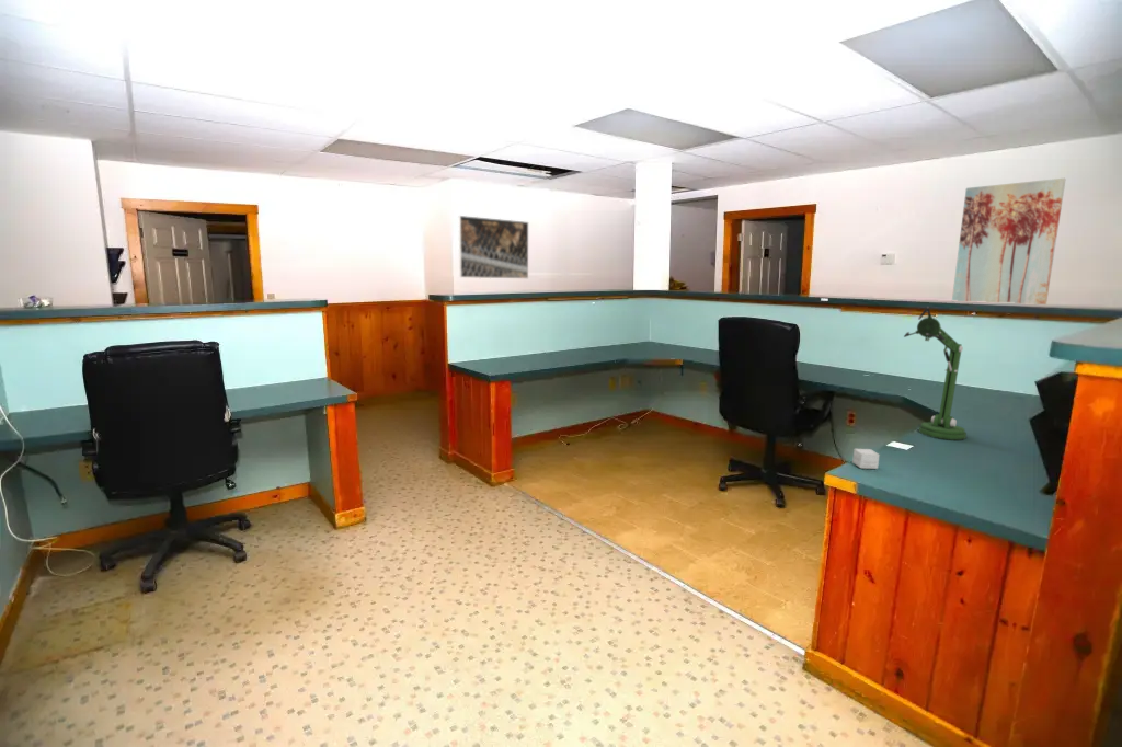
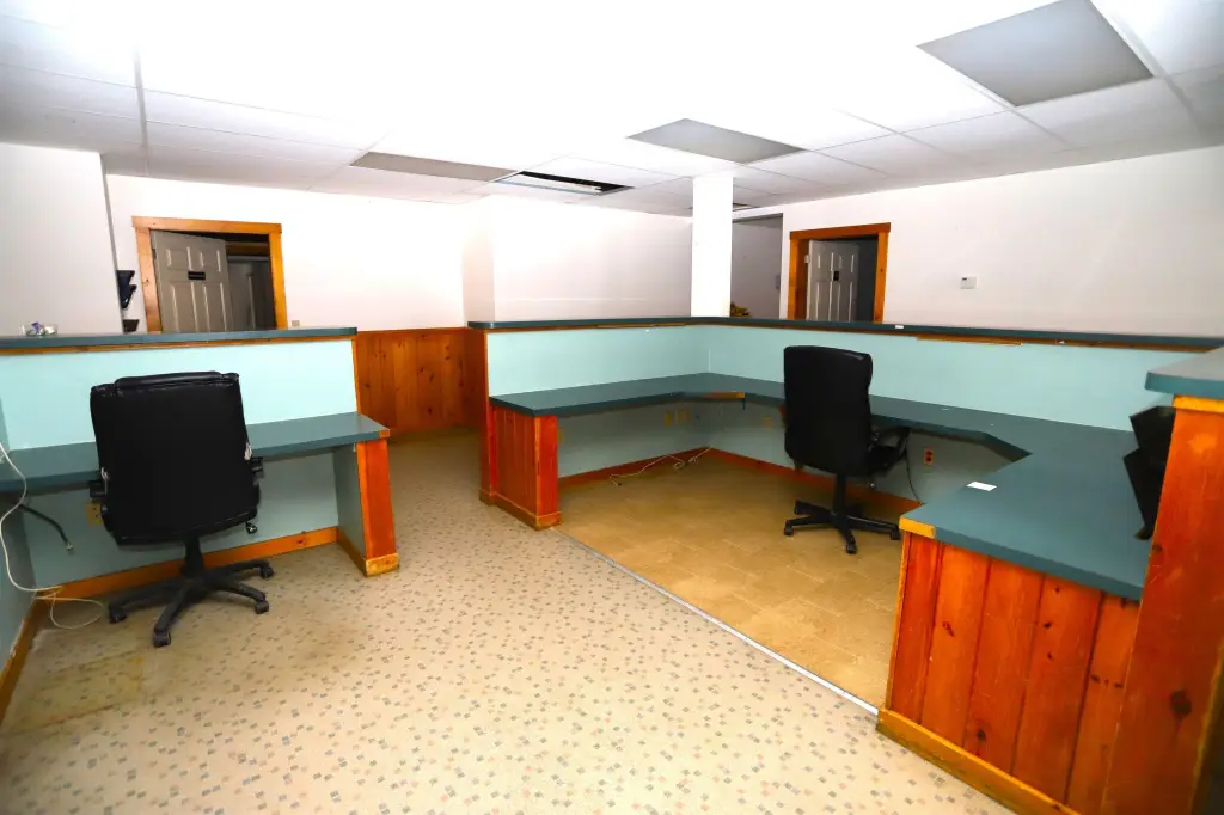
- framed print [458,215,529,279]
- small box [851,448,881,470]
- wall art [951,177,1067,306]
- desk lamp [903,306,968,441]
